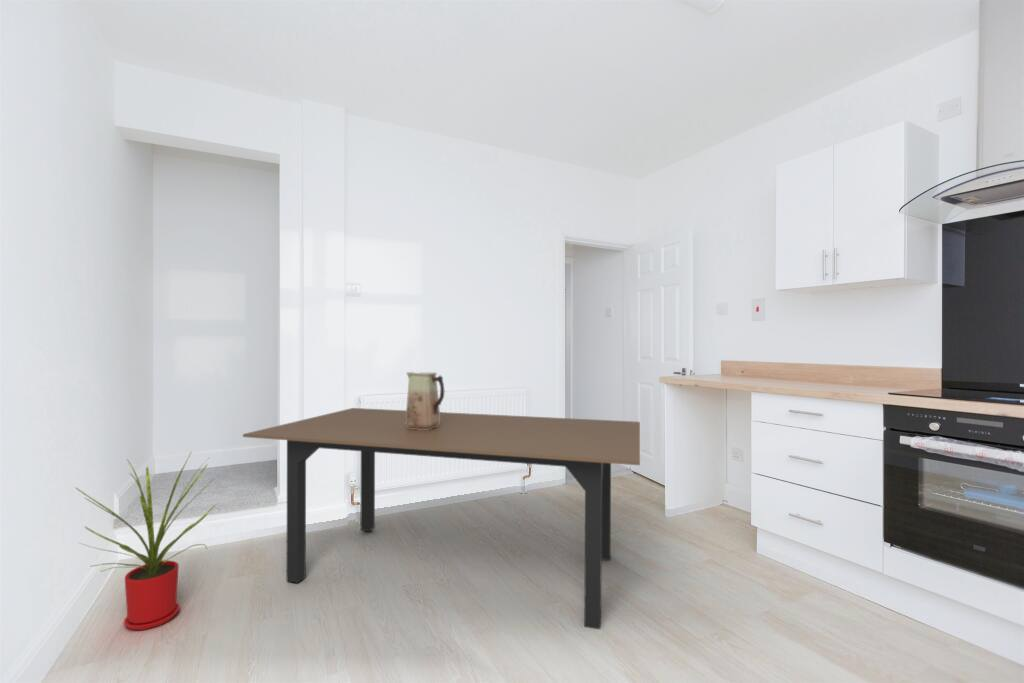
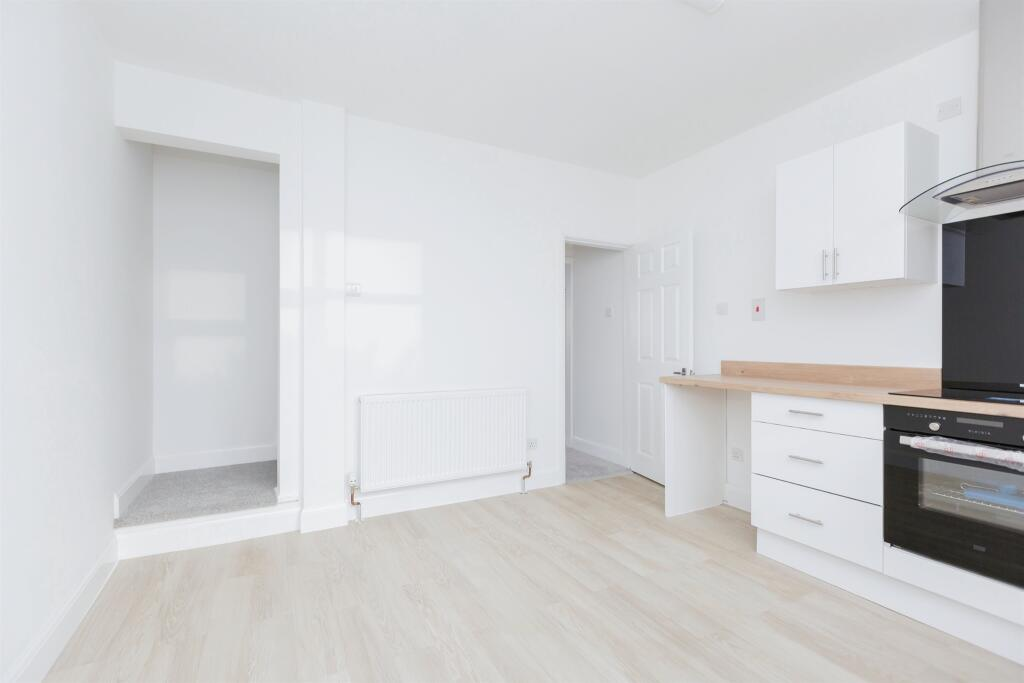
- dining table [242,407,641,630]
- house plant [74,451,217,631]
- vase [405,371,445,430]
